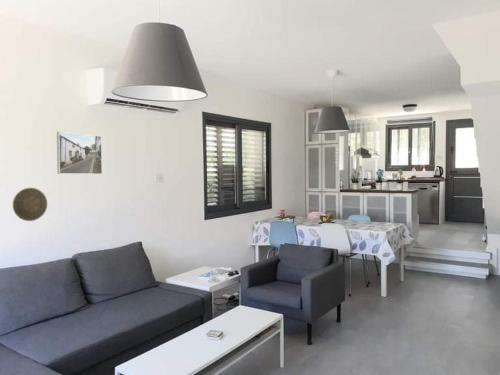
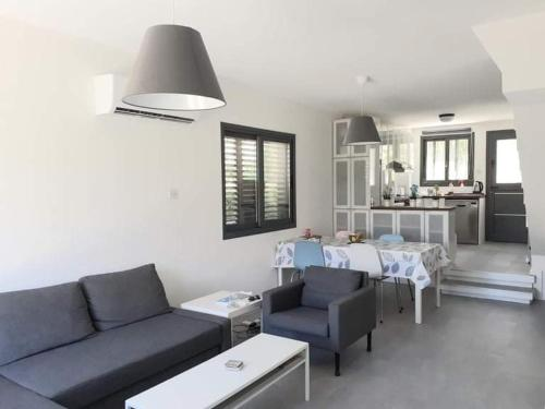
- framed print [56,131,103,175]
- decorative plate [12,187,48,222]
